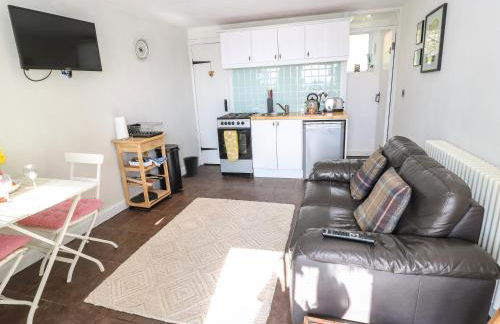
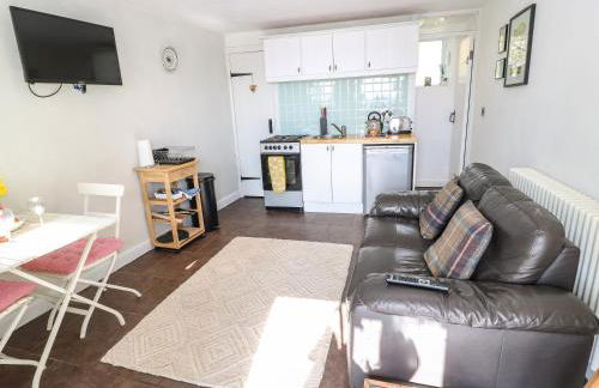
- wastebasket [182,155,200,178]
